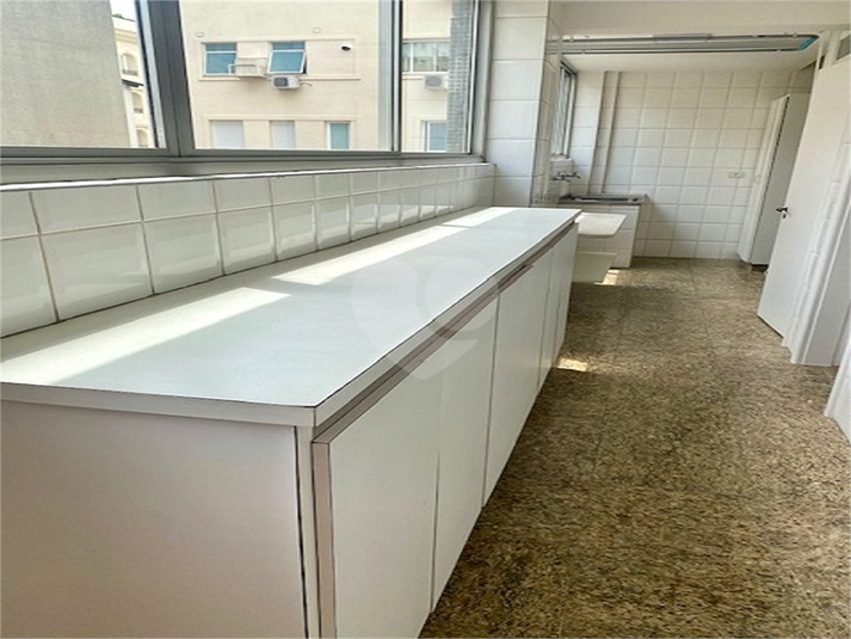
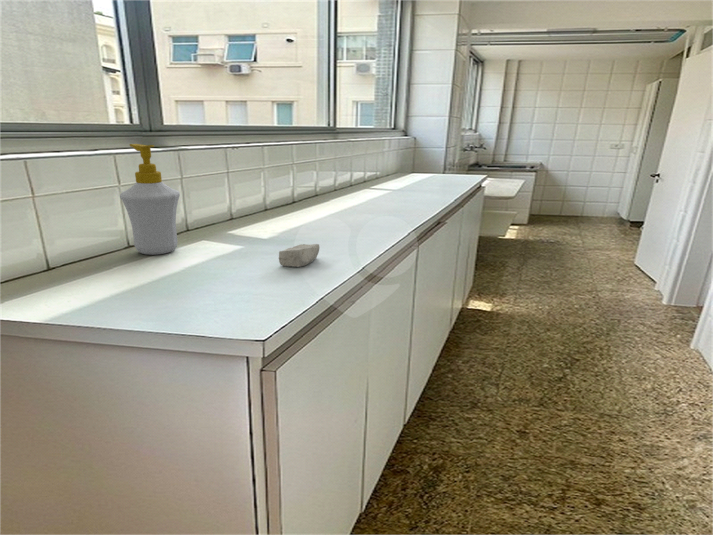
+ soap bar [278,243,320,268]
+ soap bottle [119,143,181,256]
